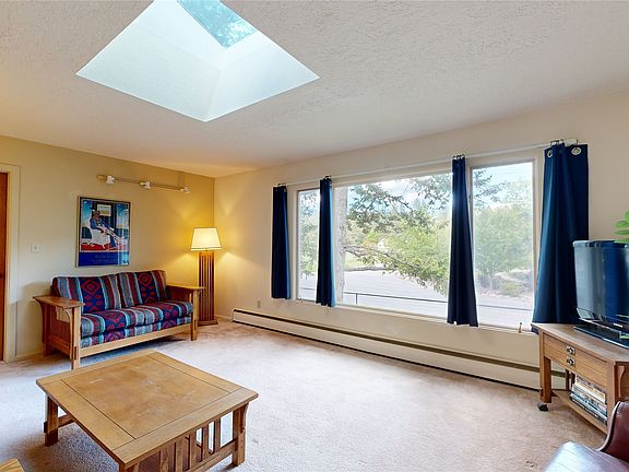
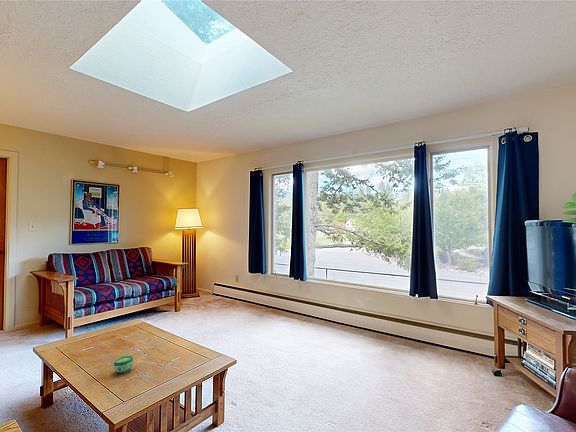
+ cup [113,354,134,374]
